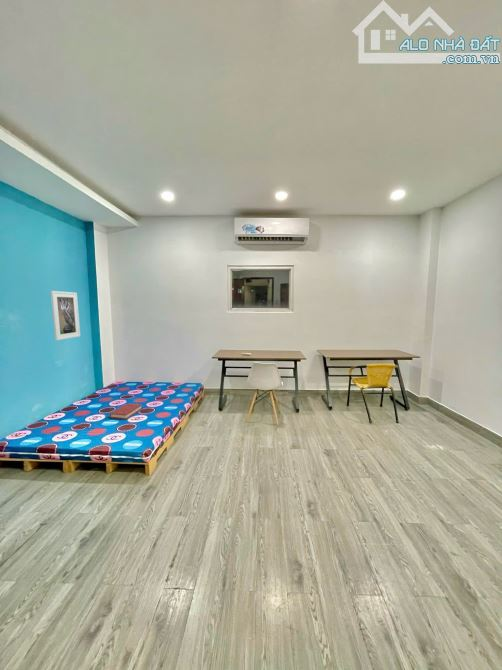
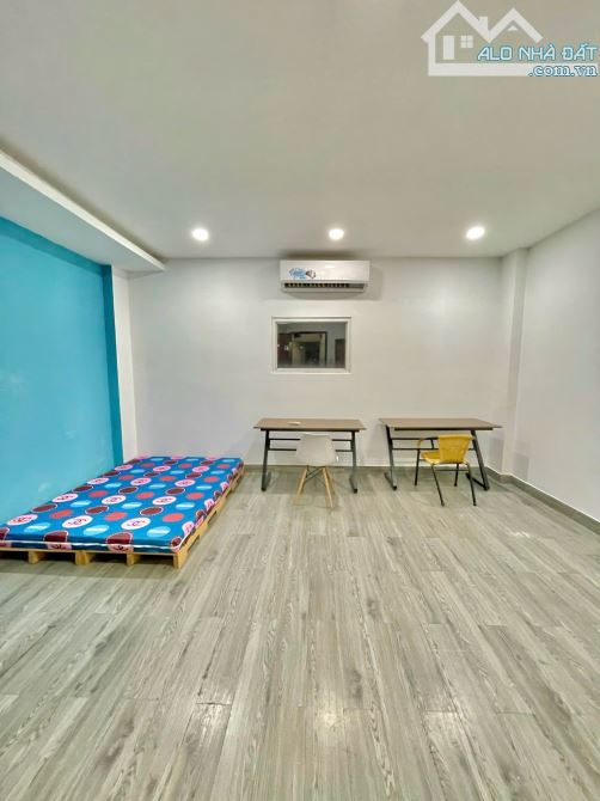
- hardback book [109,402,143,420]
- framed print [50,290,81,341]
